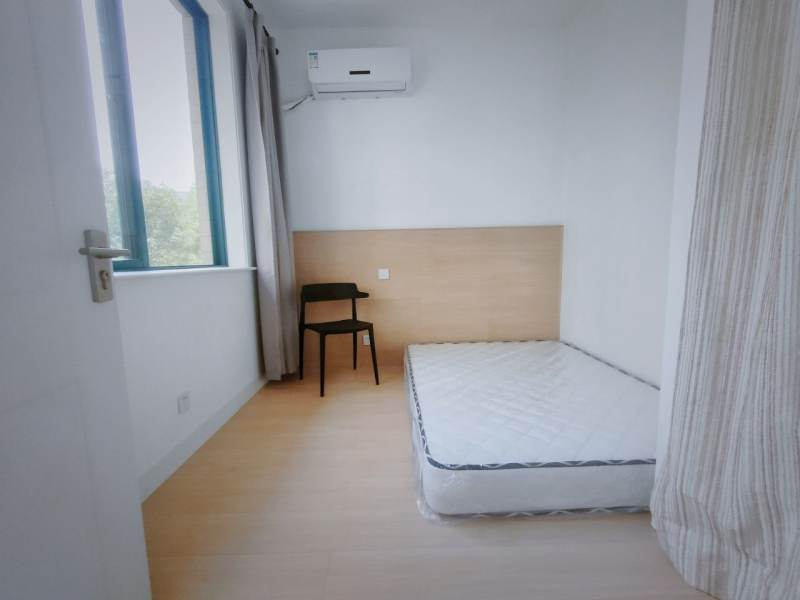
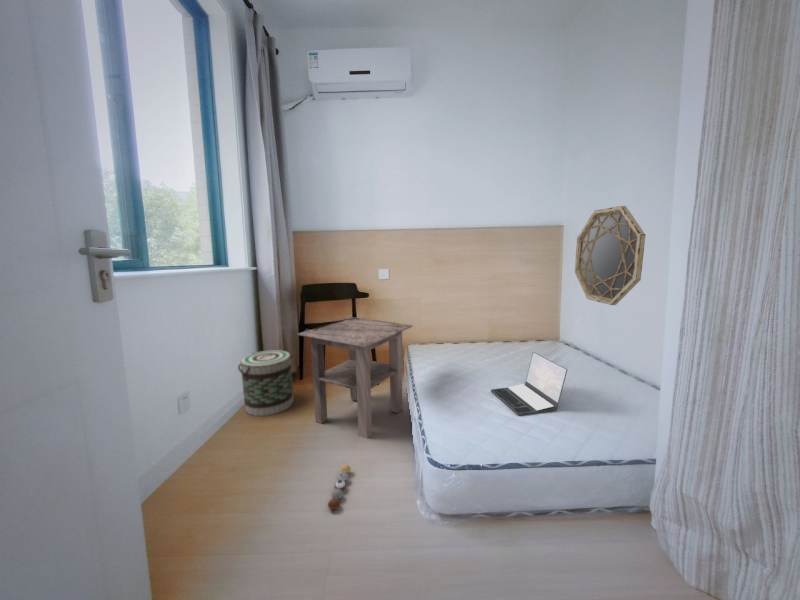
+ side table [296,316,414,440]
+ ball [327,463,352,511]
+ laptop [490,351,568,417]
+ home mirror [574,205,647,306]
+ basket [237,349,295,417]
